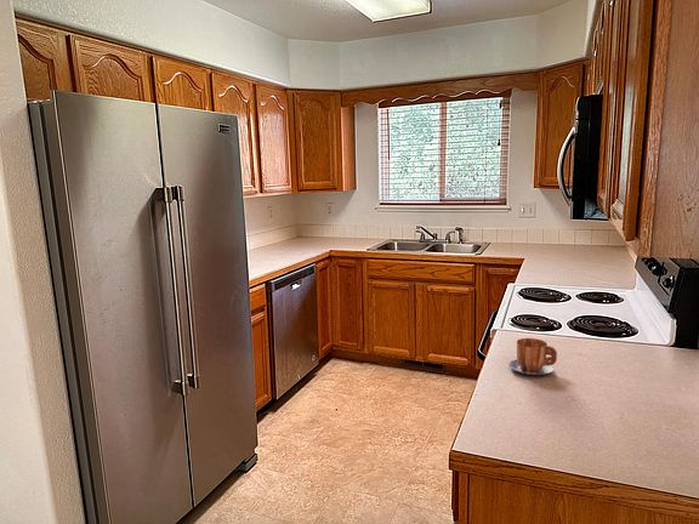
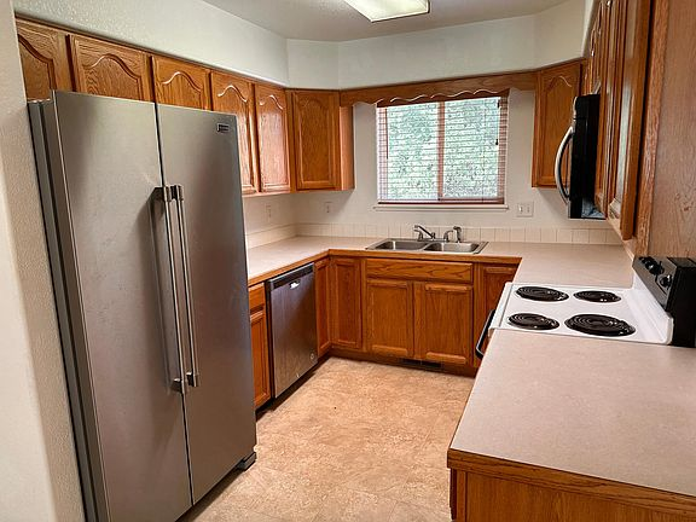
- mug [508,337,558,376]
